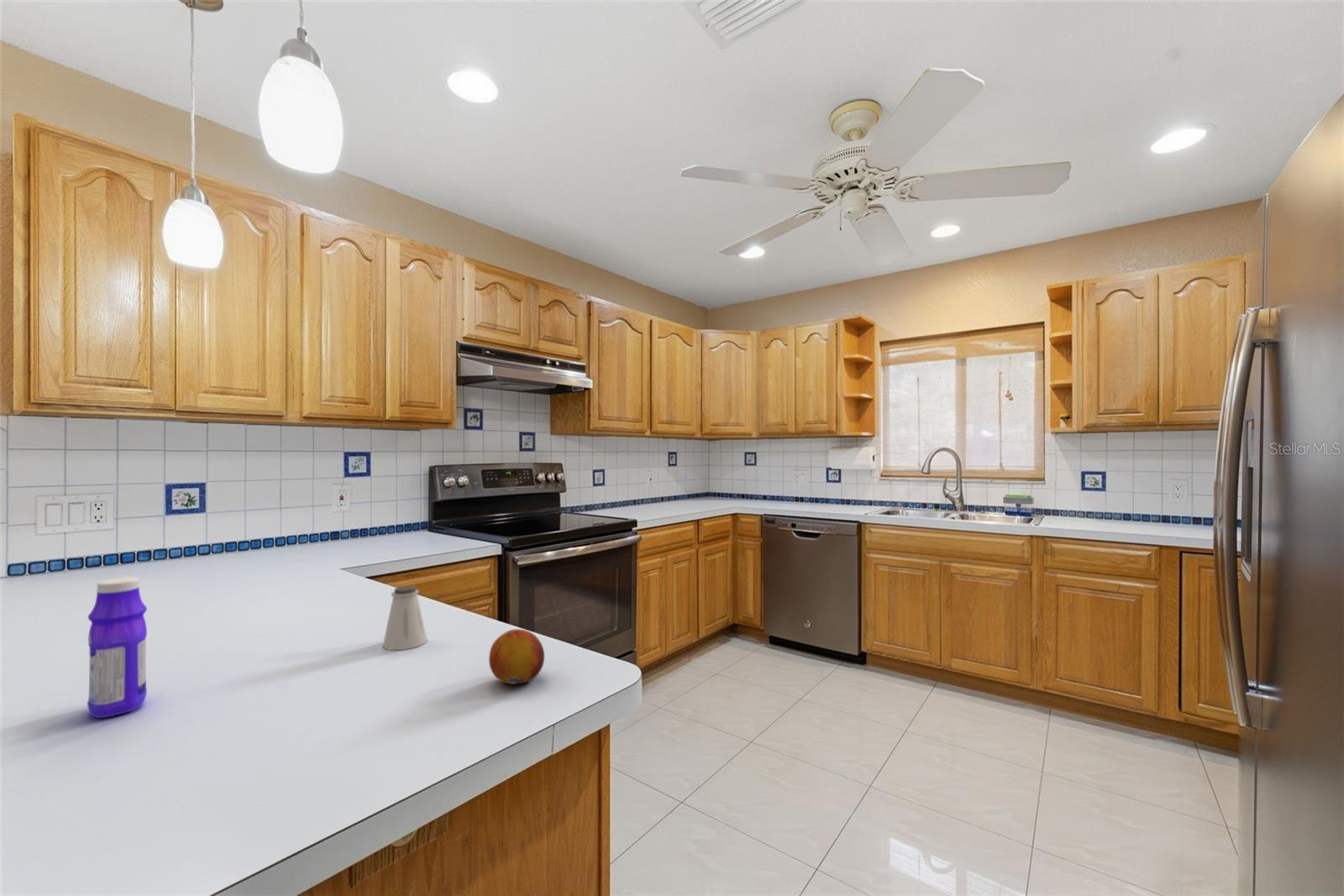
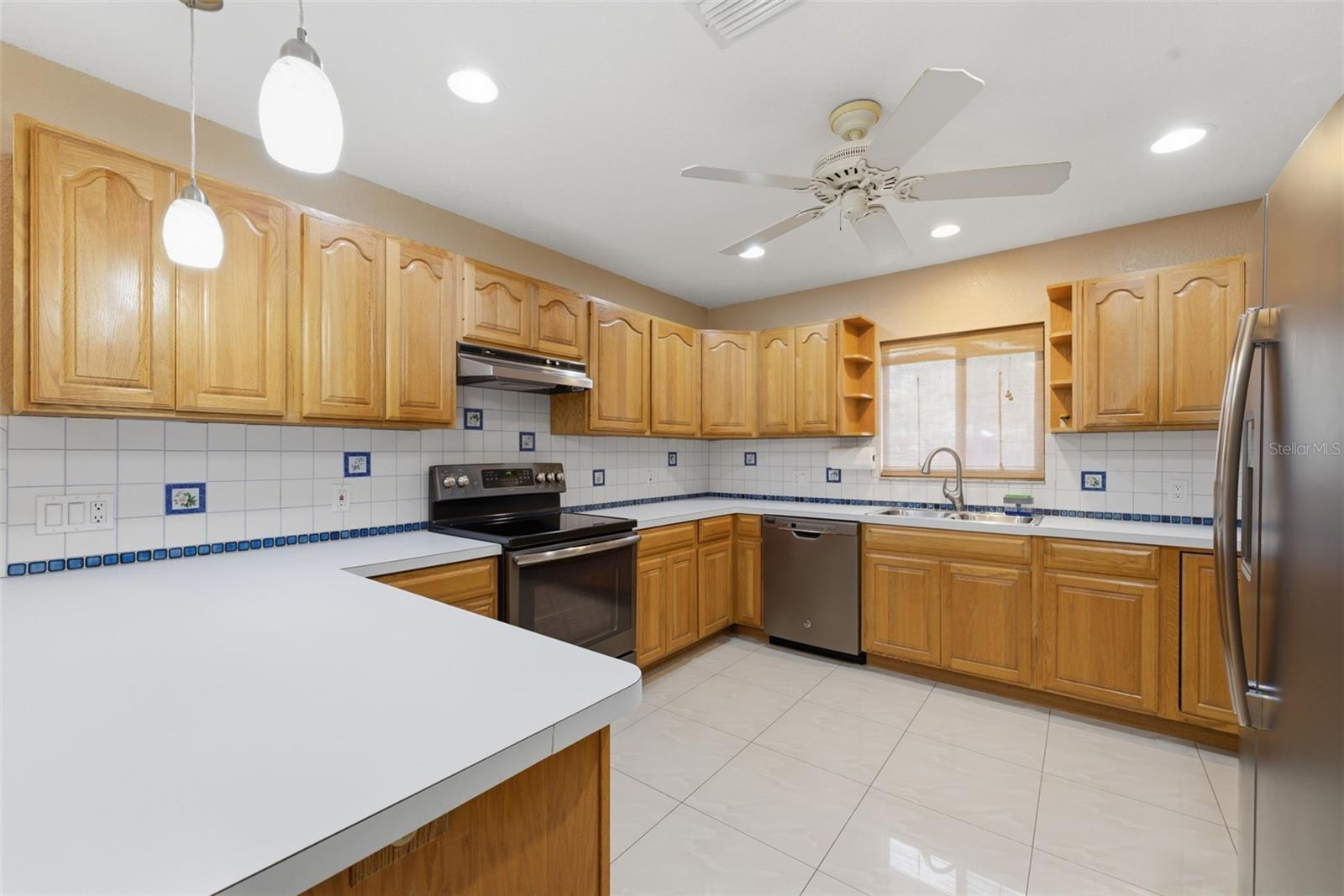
- bottle [87,576,148,719]
- fruit [488,628,545,685]
- saltshaker [382,585,428,651]
